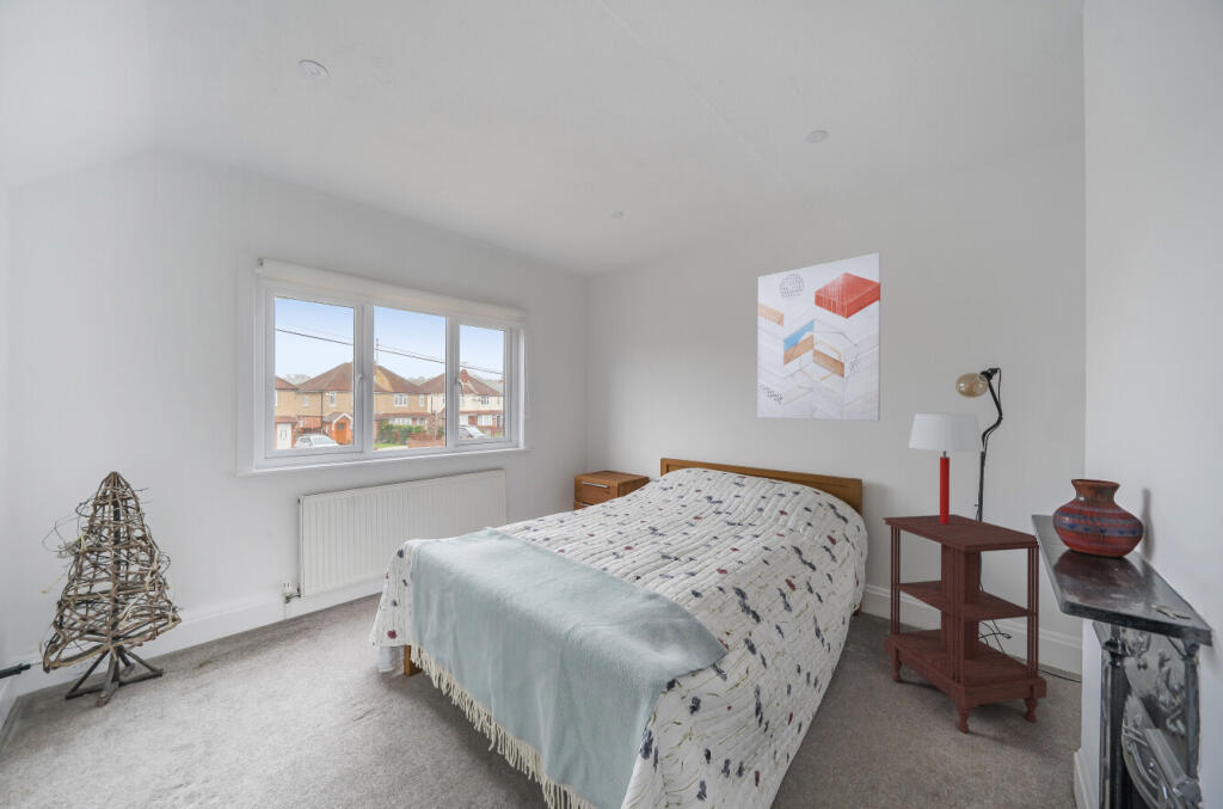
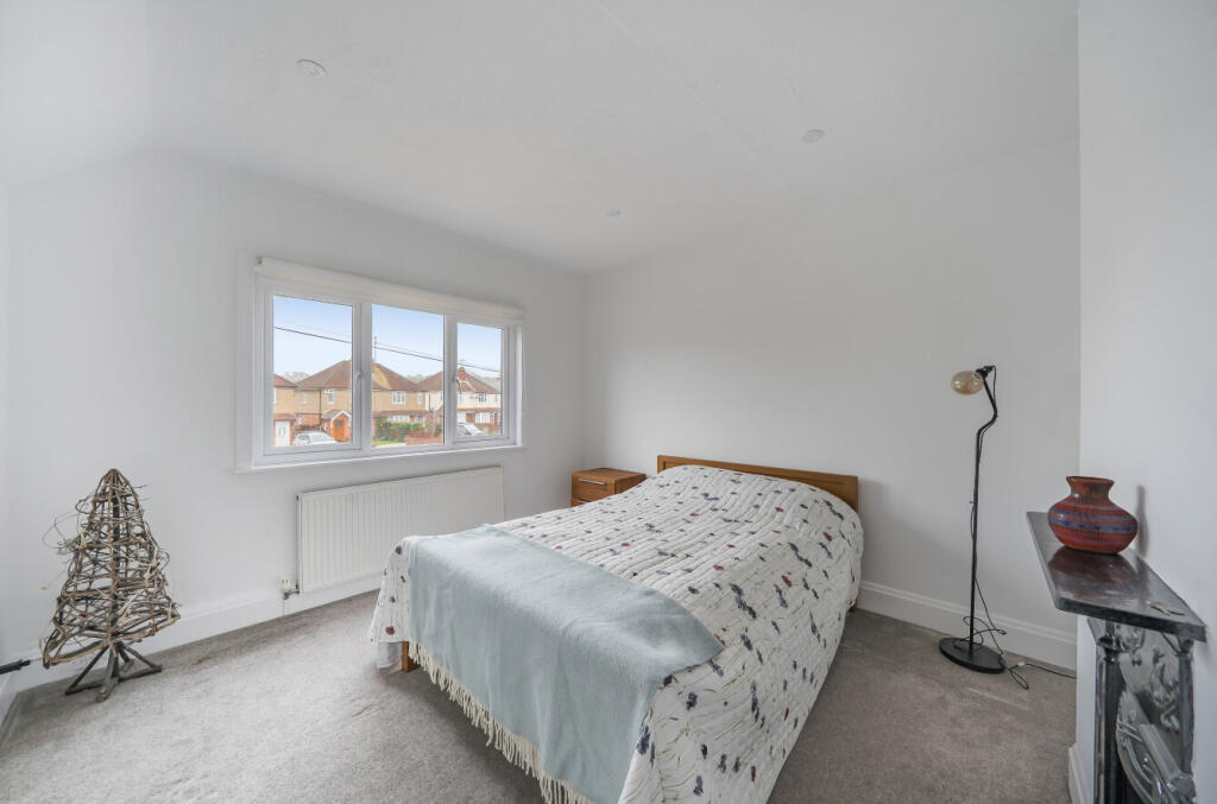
- table lamp [908,412,985,525]
- wall art [756,251,881,422]
- side table [881,513,1049,734]
